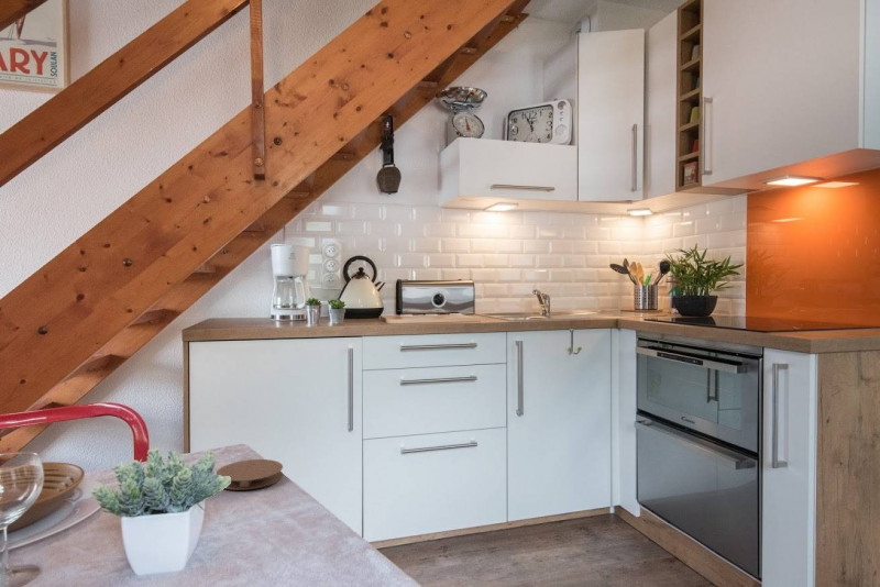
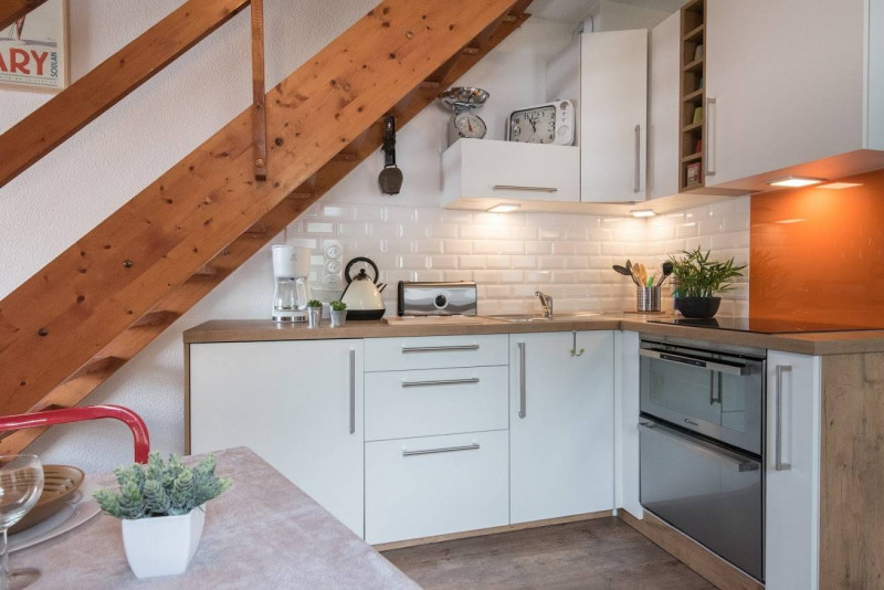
- coaster [216,458,284,491]
